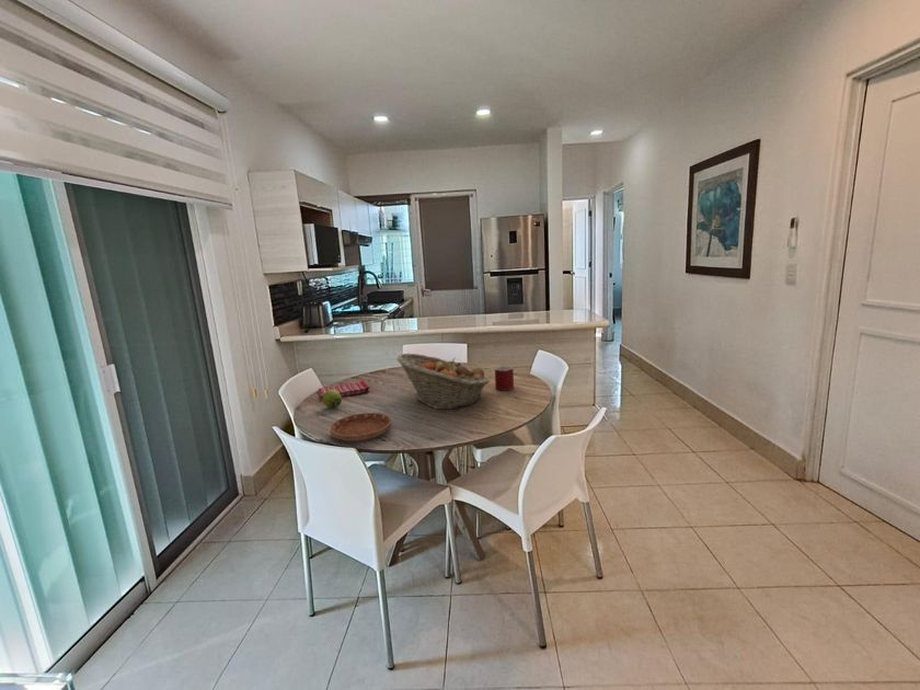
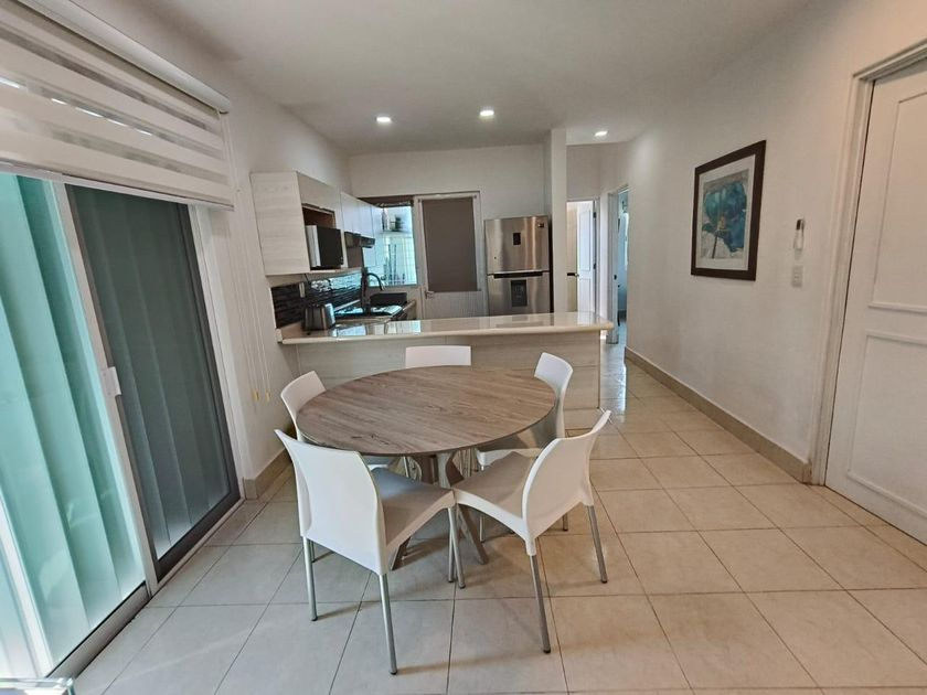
- fruit basket [395,353,491,411]
- dish towel [318,380,370,401]
- saucer [330,412,392,442]
- mug [494,365,515,391]
- apple [322,390,343,409]
